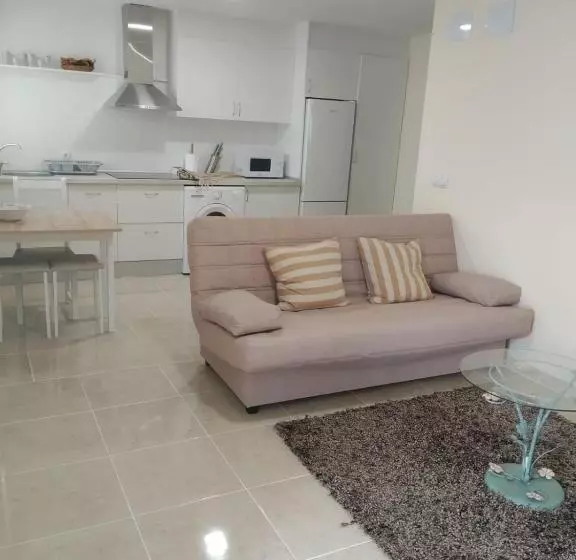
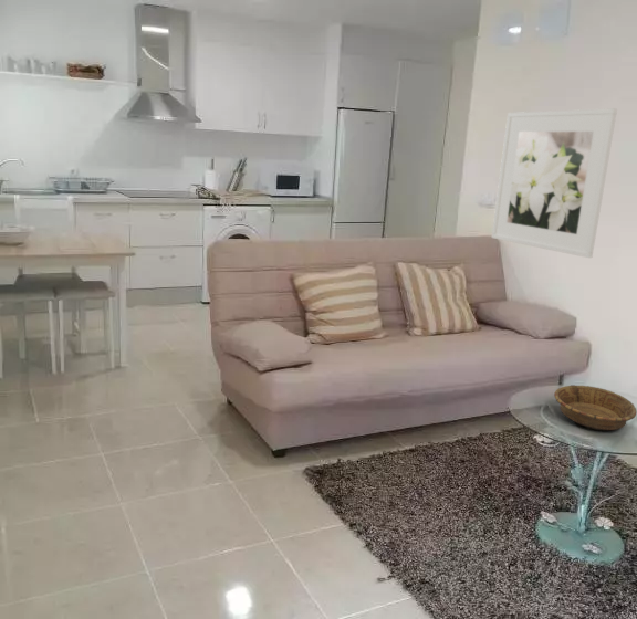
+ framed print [491,107,618,259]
+ decorative bowl [553,384,637,431]
